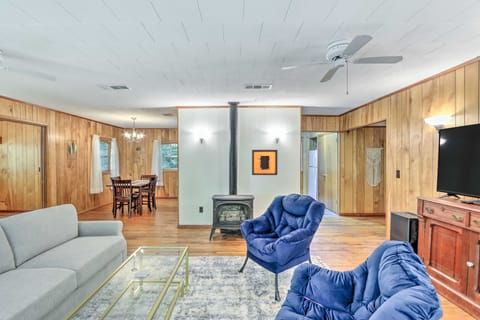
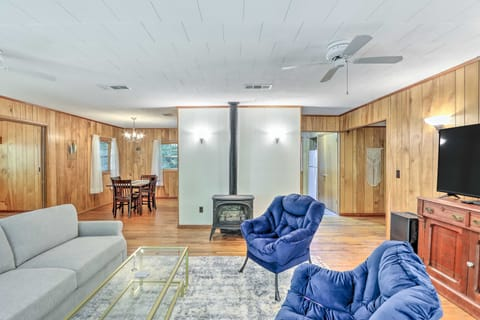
- wall decoration [251,149,278,176]
